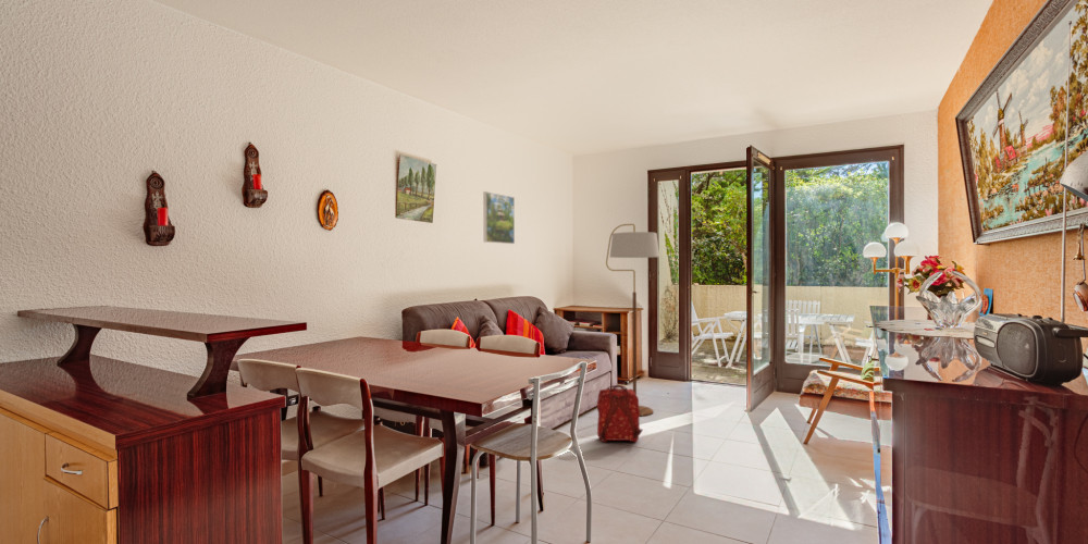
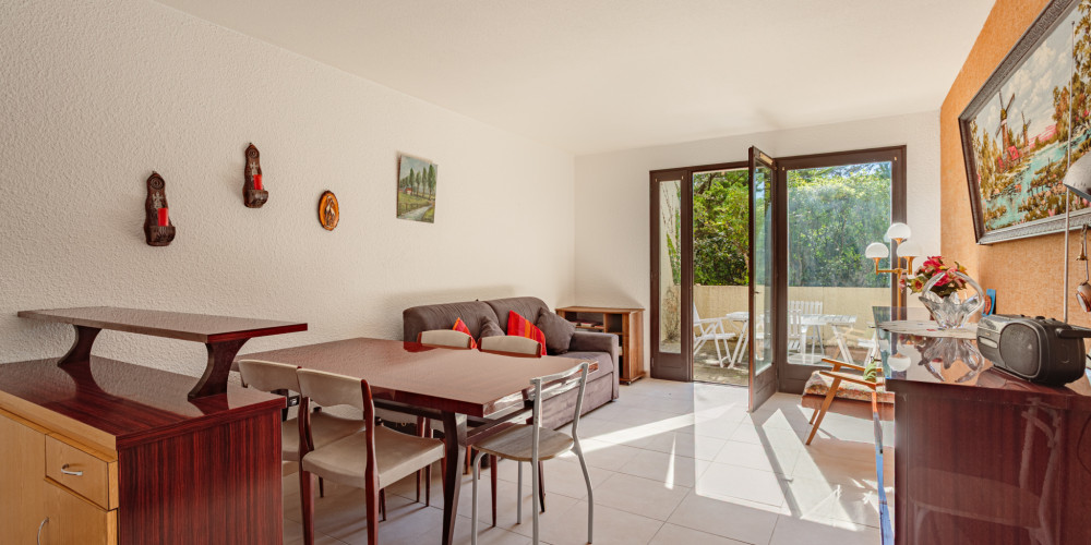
- floor lamp [605,223,660,418]
- backpack [596,384,644,443]
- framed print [482,190,516,245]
